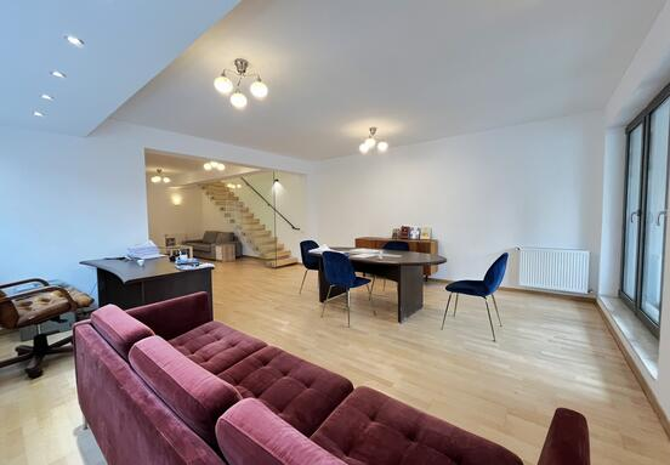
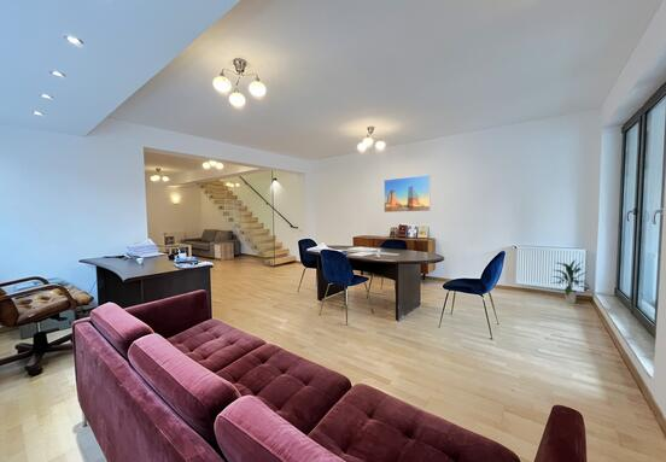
+ indoor plant [551,258,591,305]
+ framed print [382,174,432,214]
